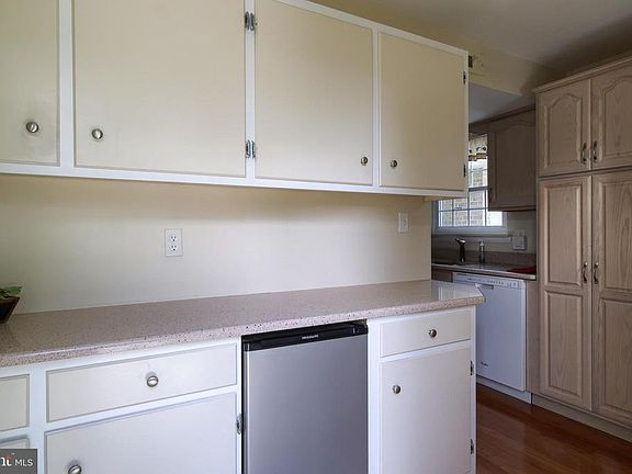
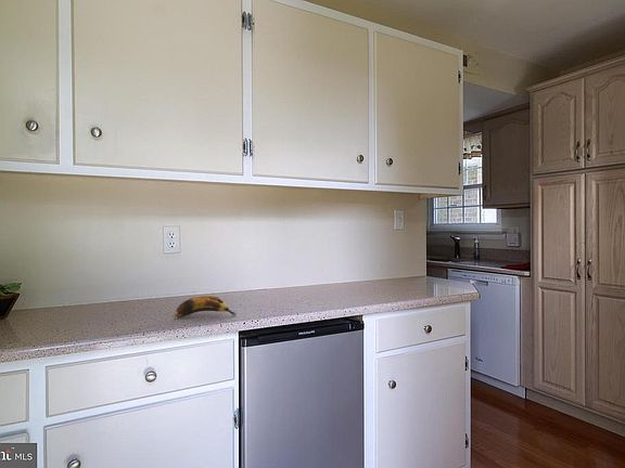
+ banana [174,295,238,318]
